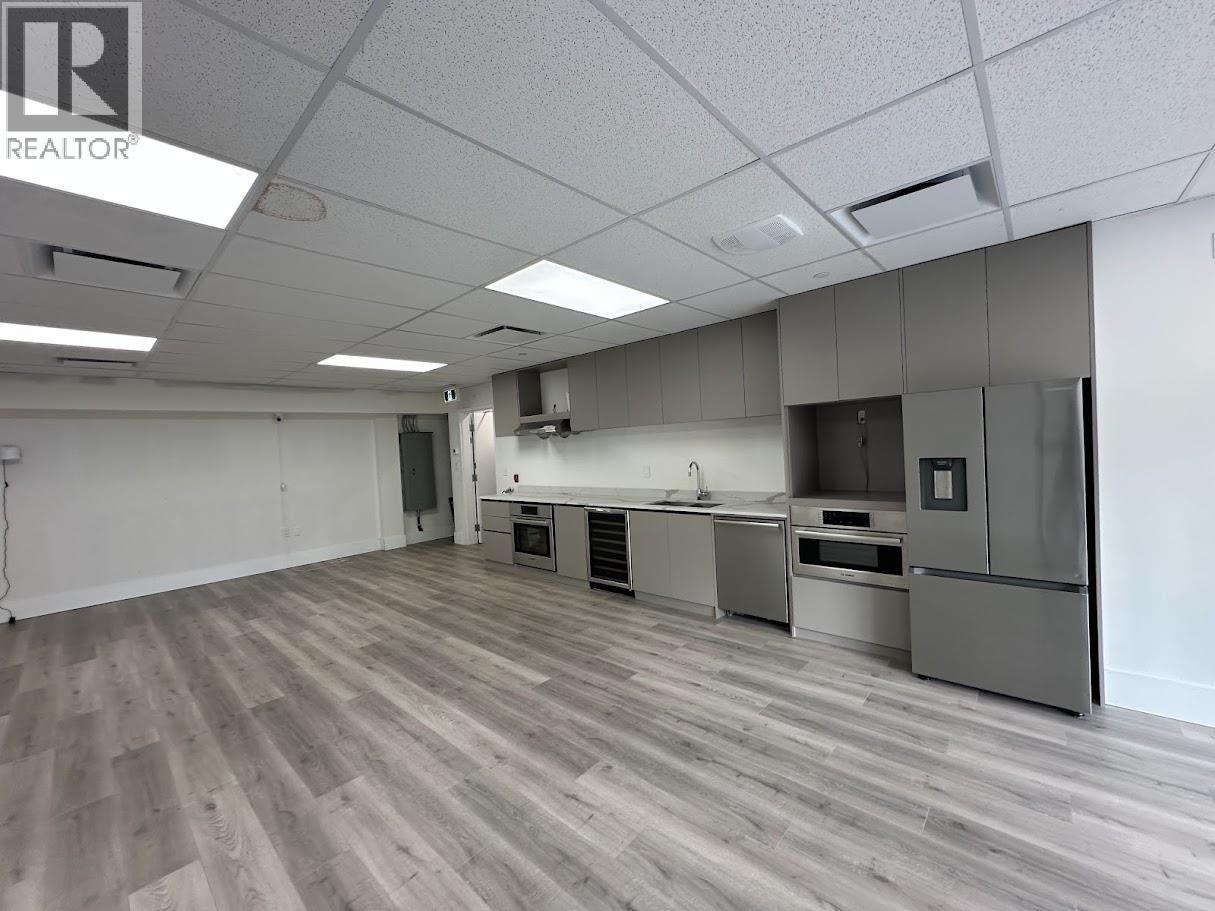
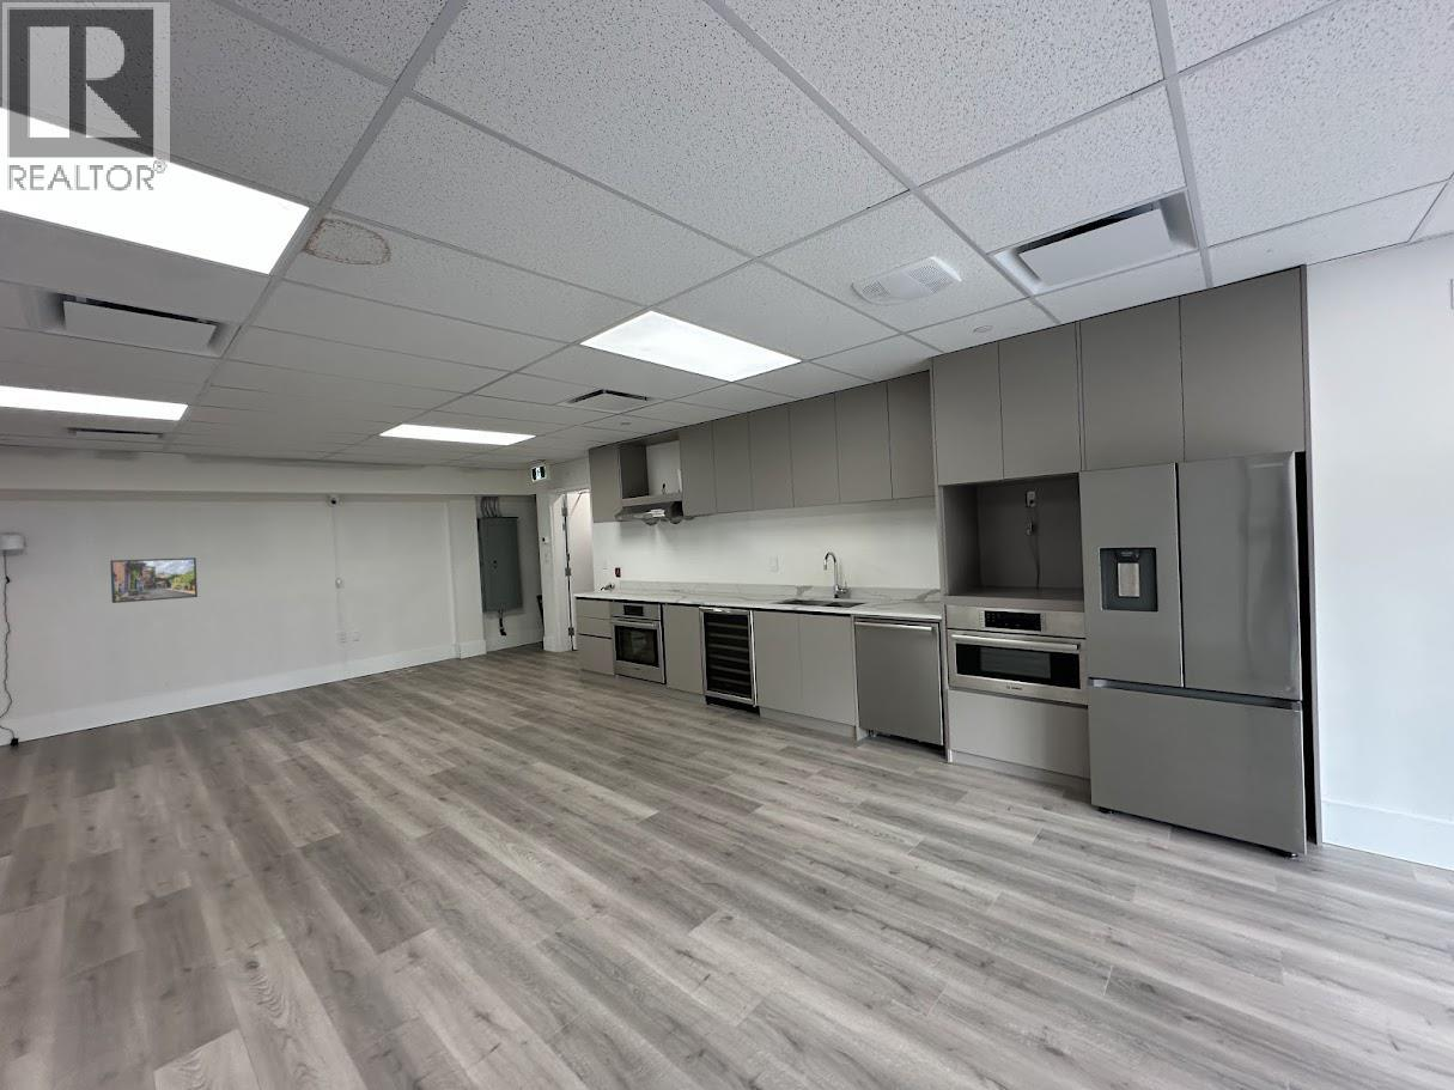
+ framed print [109,556,199,604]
